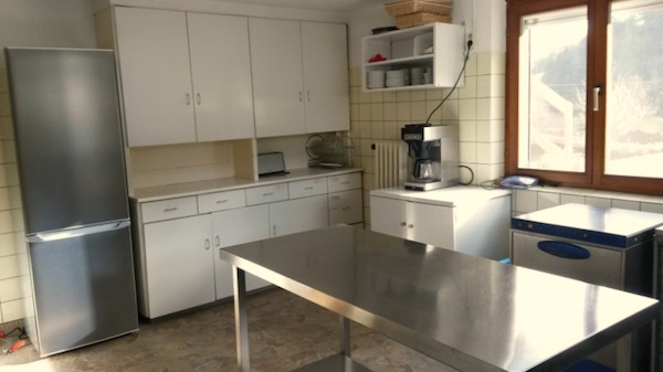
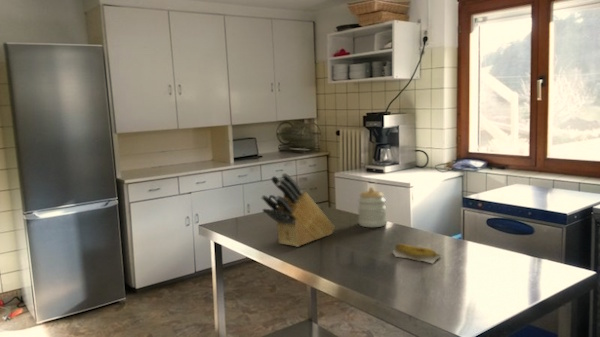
+ banana [391,243,442,264]
+ jar [357,186,387,228]
+ knife block [260,172,336,248]
